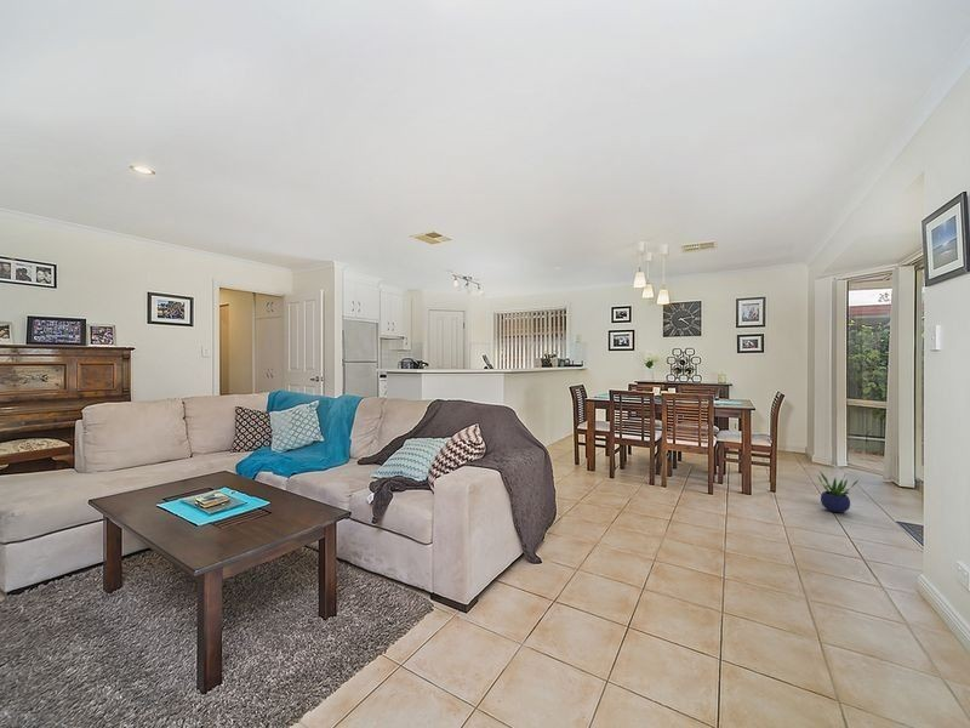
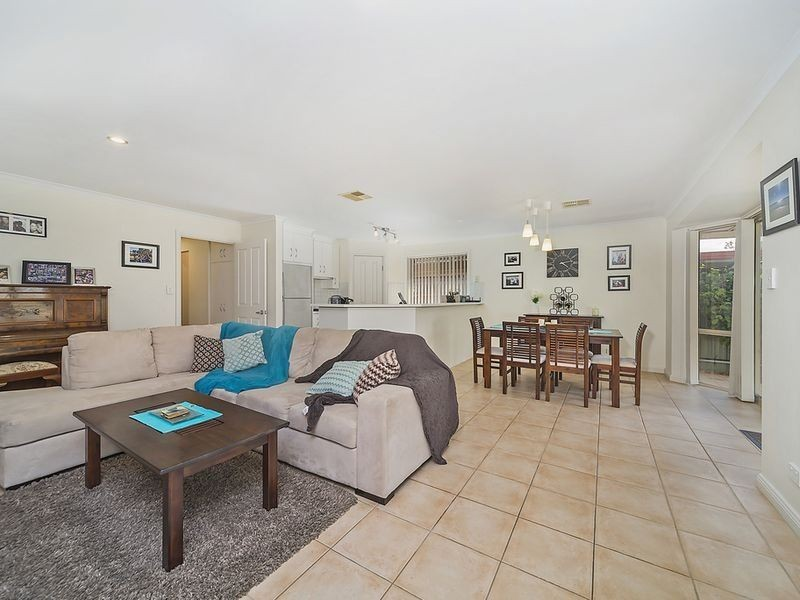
- potted plant [817,470,861,513]
